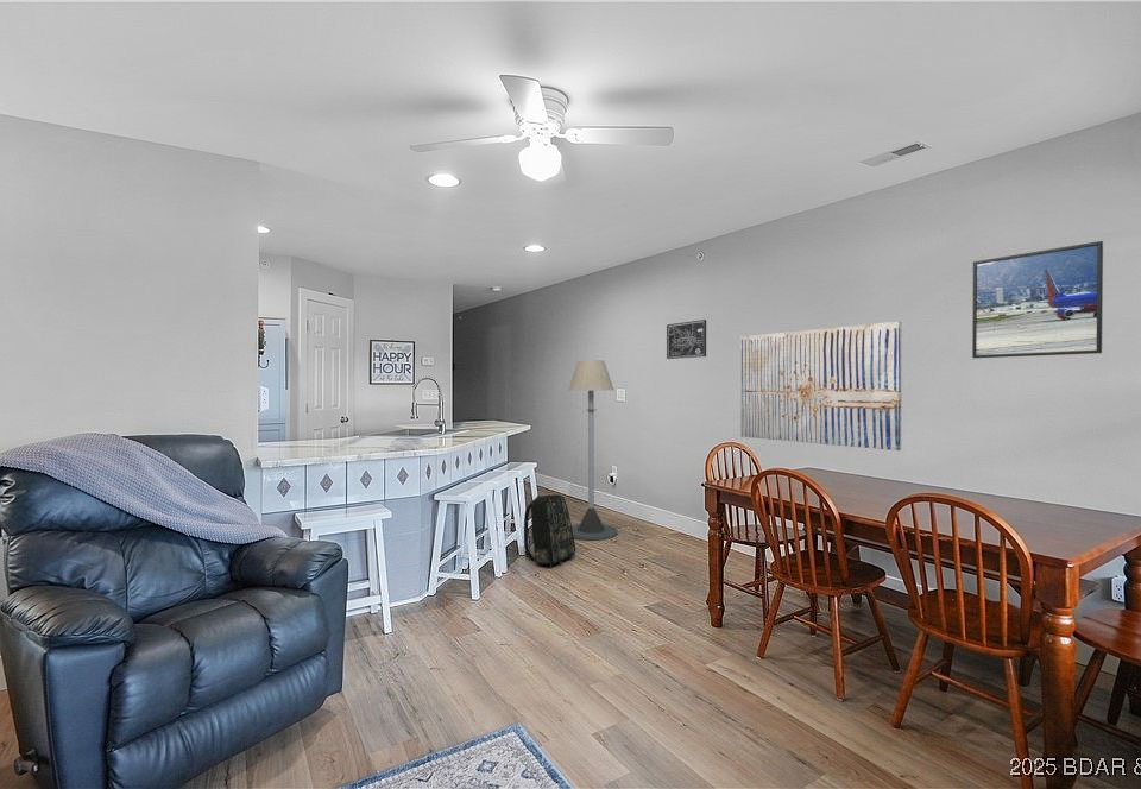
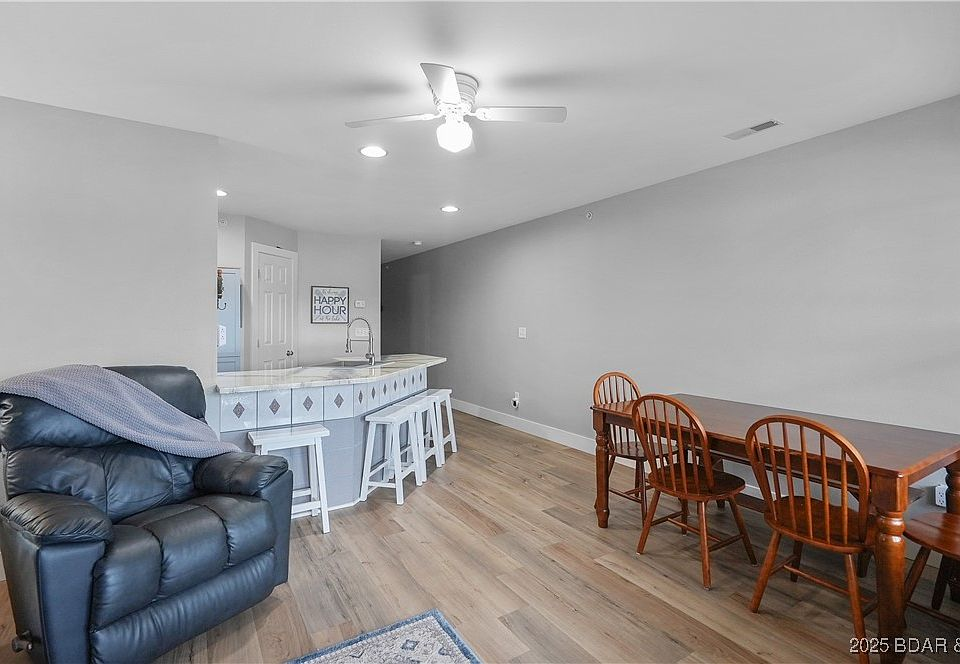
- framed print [971,240,1104,359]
- floor lamp [567,359,618,541]
- backpack [523,493,576,569]
- wall art [739,321,903,452]
- wall art [666,318,707,360]
